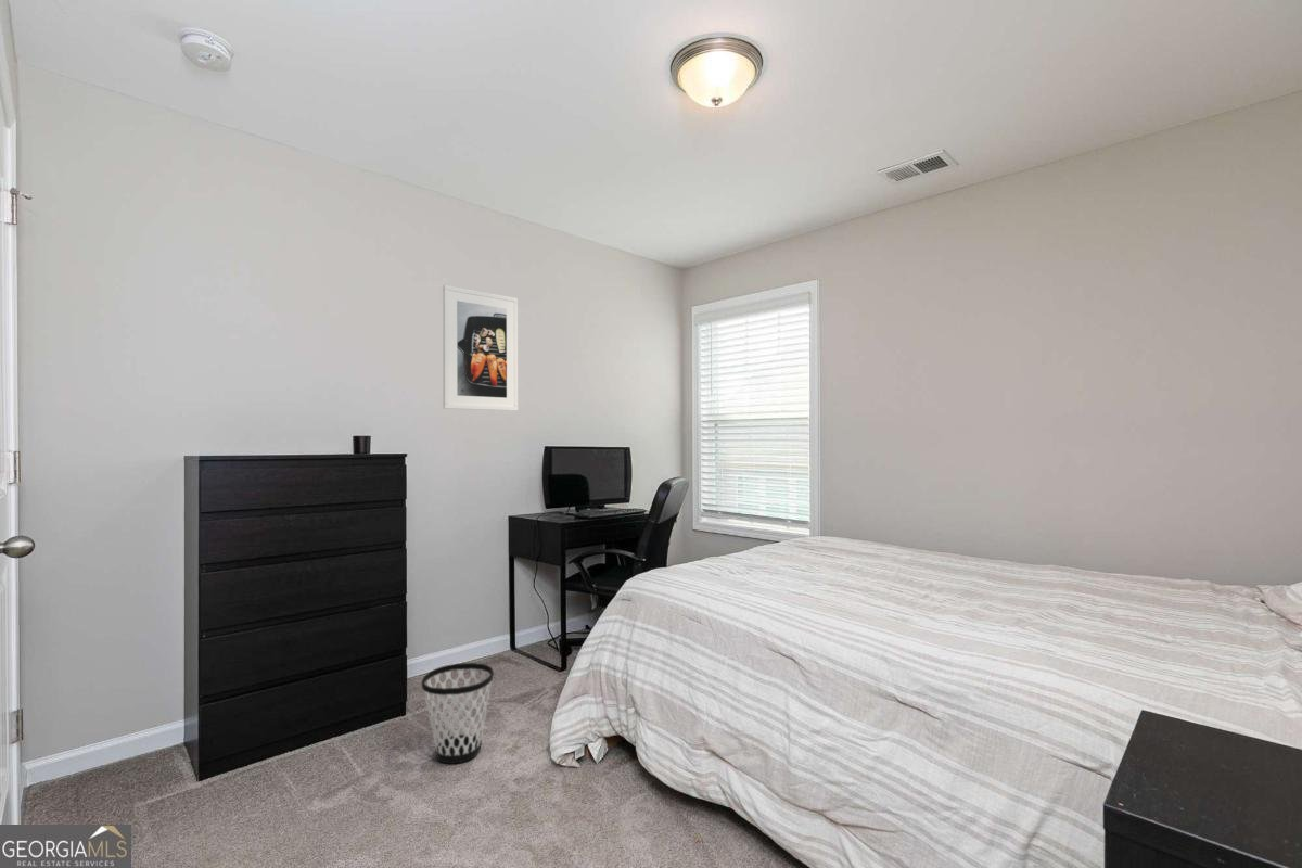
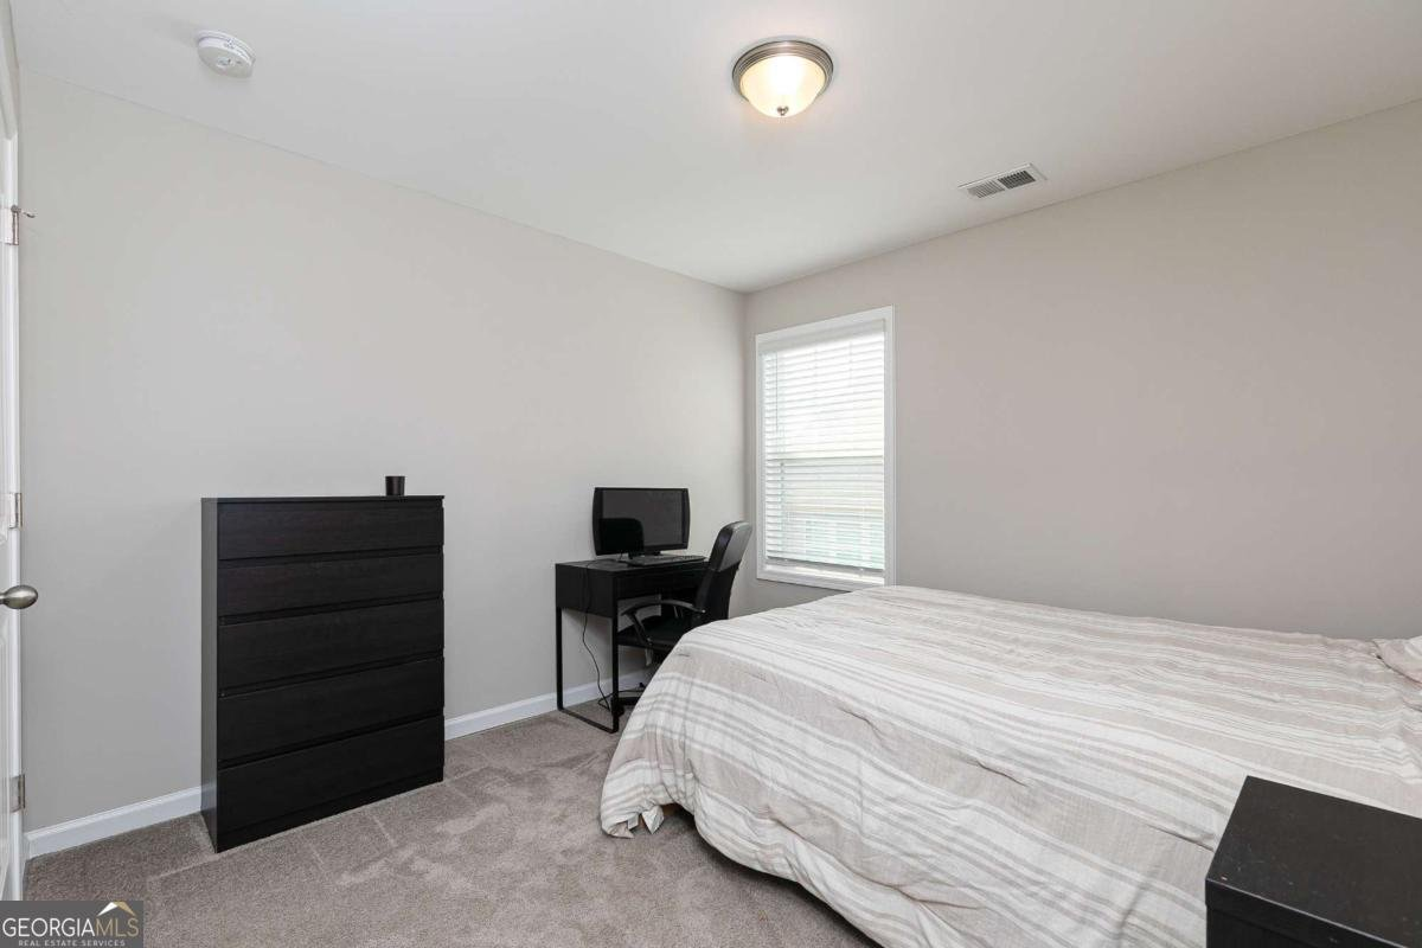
- wastebasket [421,662,495,765]
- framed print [442,284,519,412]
